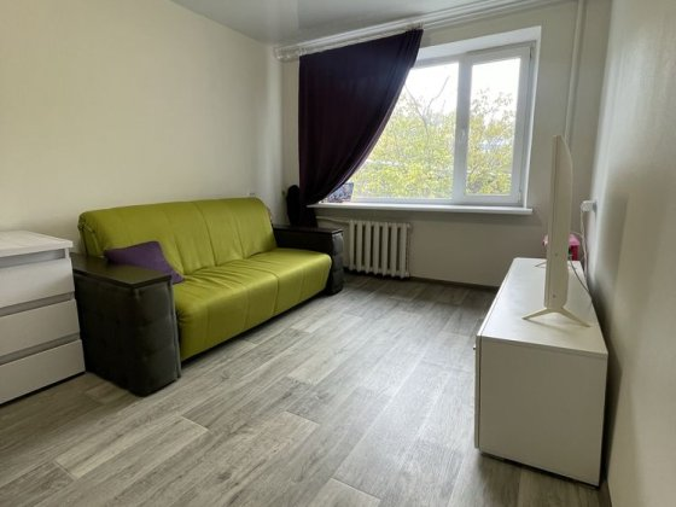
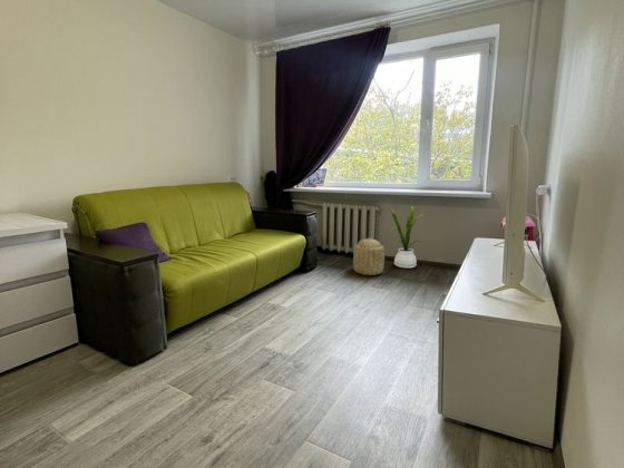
+ house plant [383,197,427,270]
+ basket [352,236,386,276]
